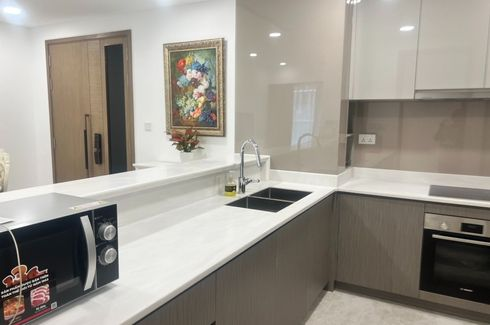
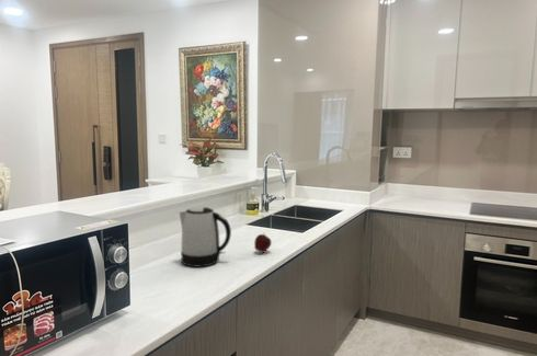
+ apple [253,232,273,254]
+ kettle [179,206,232,268]
